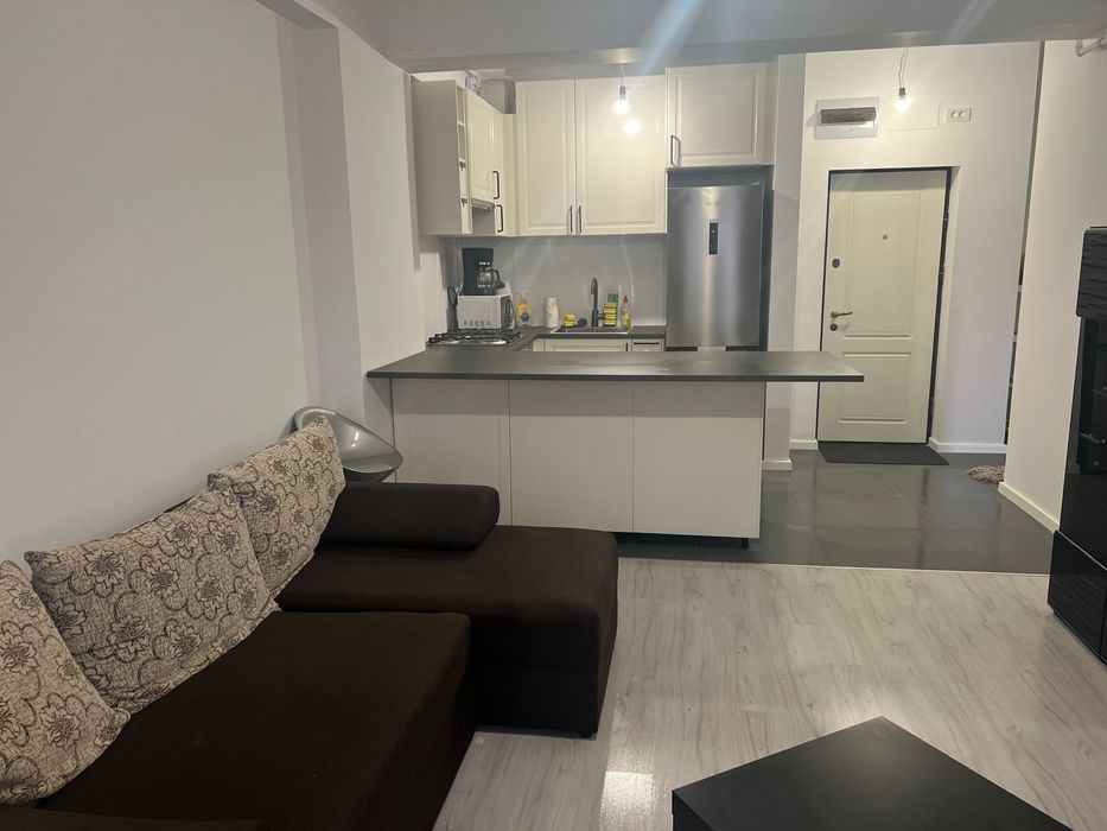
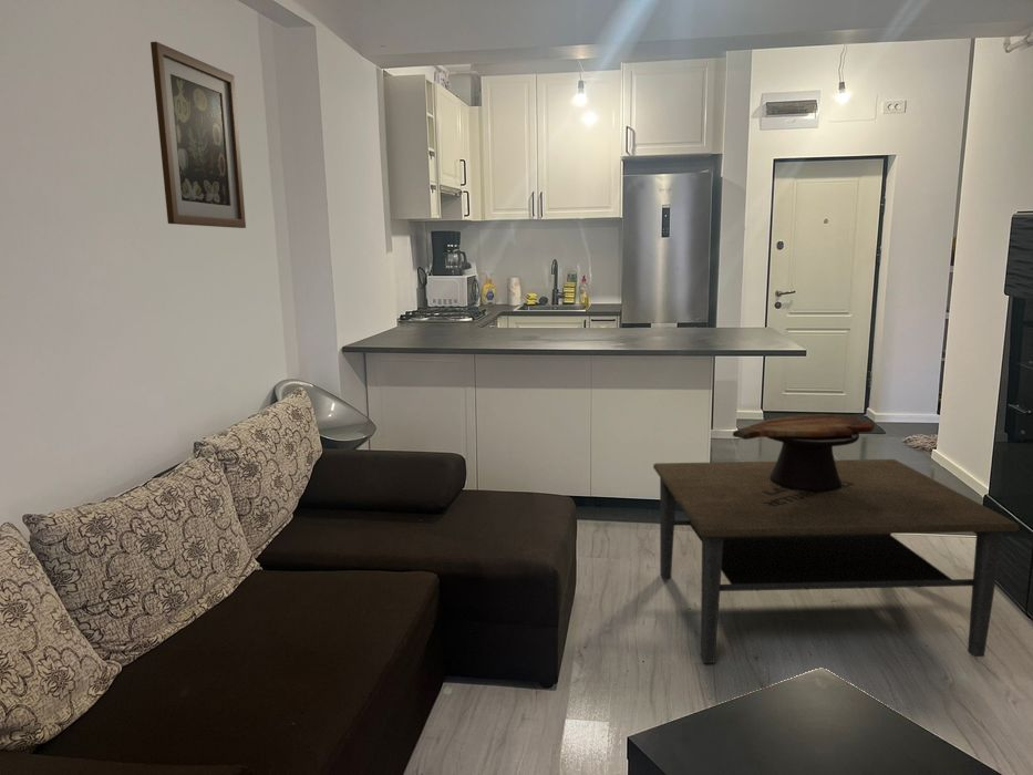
+ wall art [149,41,247,229]
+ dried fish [732,413,876,492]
+ coffee table [652,458,1020,664]
